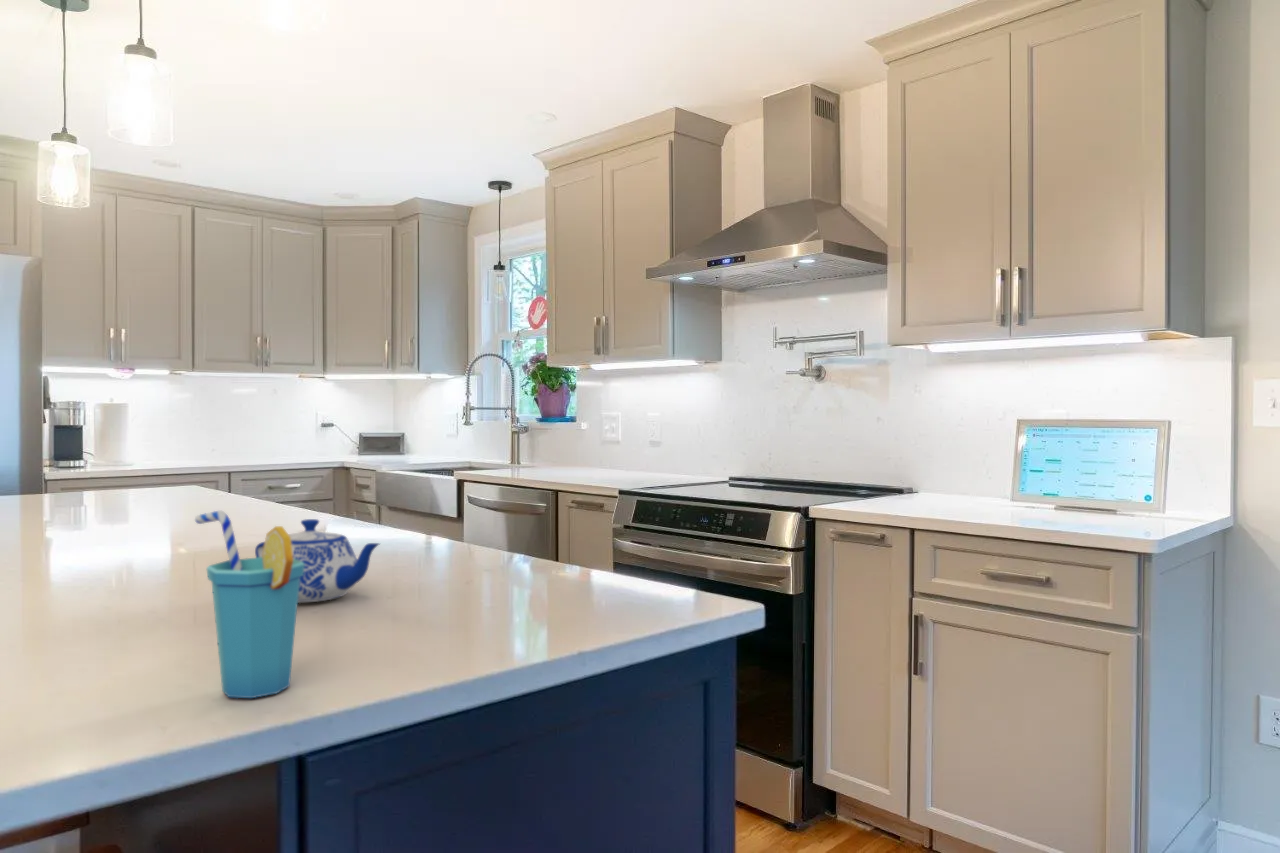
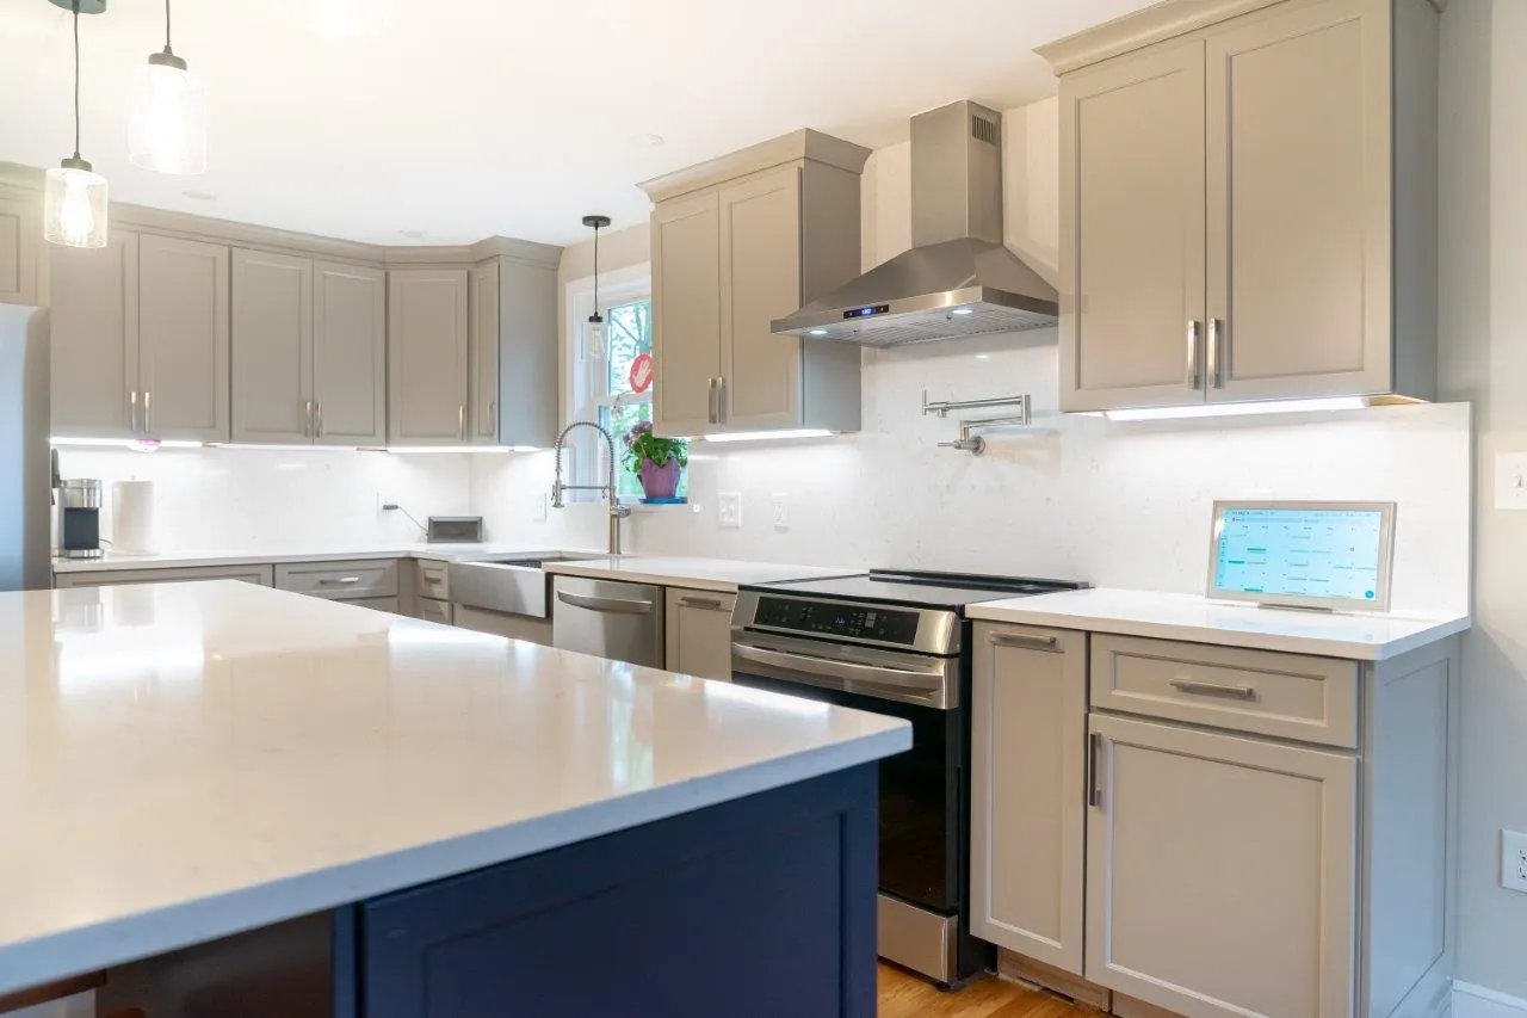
- cup [194,509,305,699]
- teapot [254,518,381,604]
